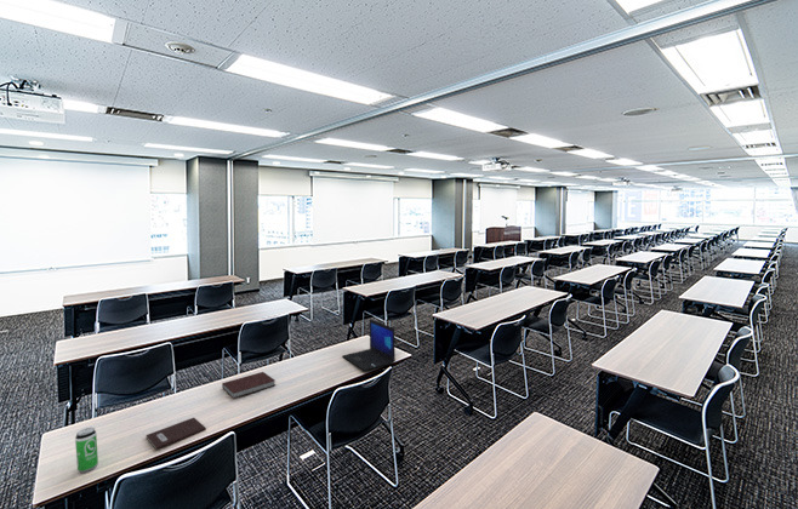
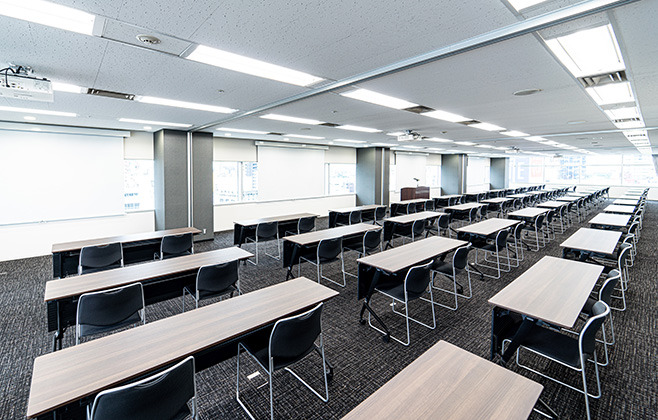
- beverage can [74,427,99,474]
- notebook [144,417,207,451]
- notebook [221,371,277,400]
- laptop [341,318,397,372]
